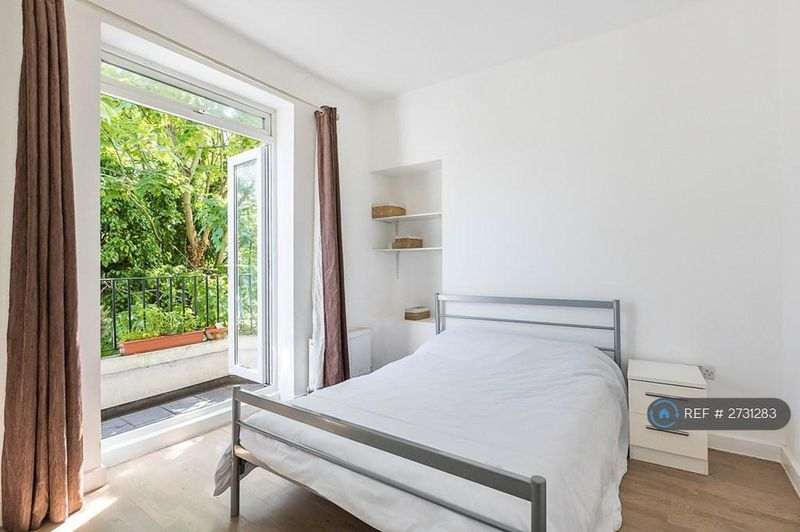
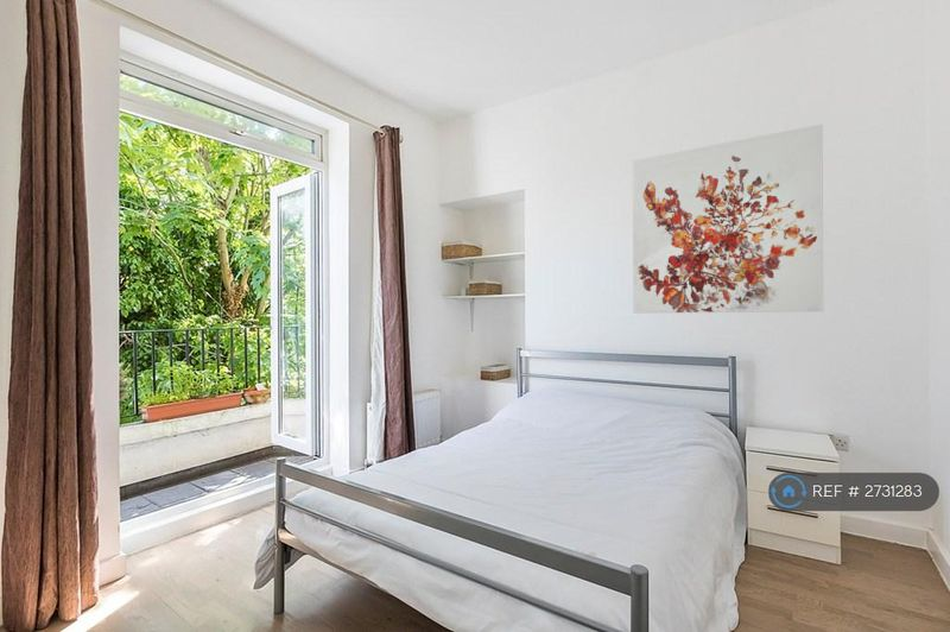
+ wall art [632,124,824,315]
